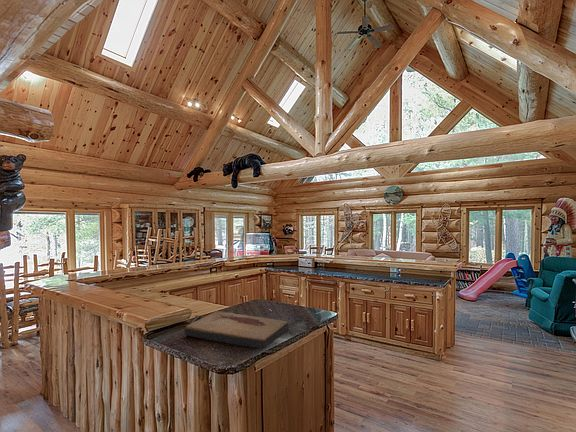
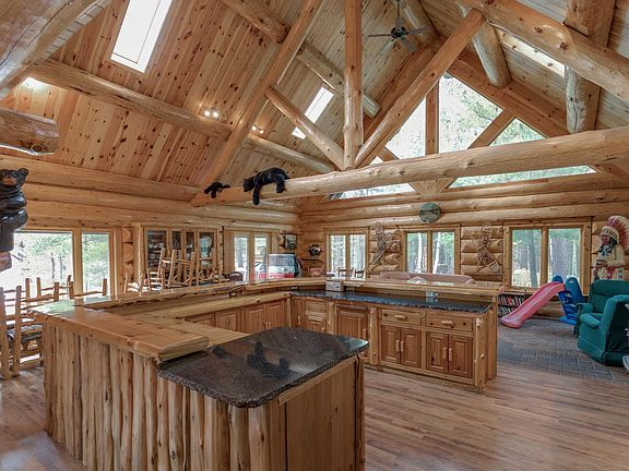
- fish fossil [183,310,290,350]
